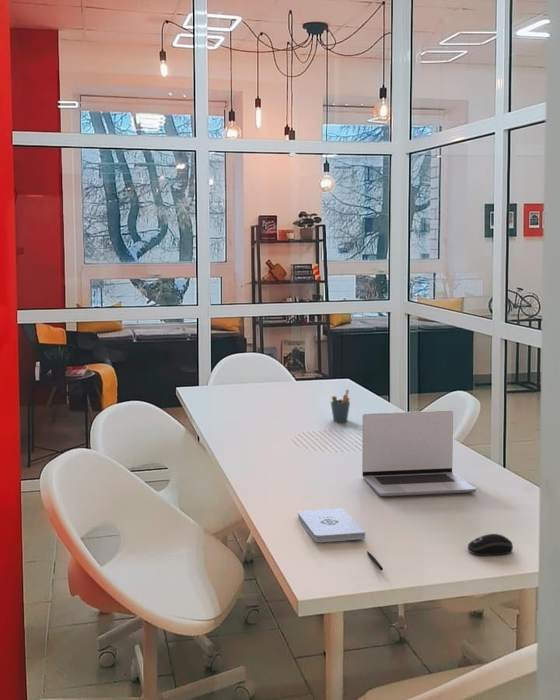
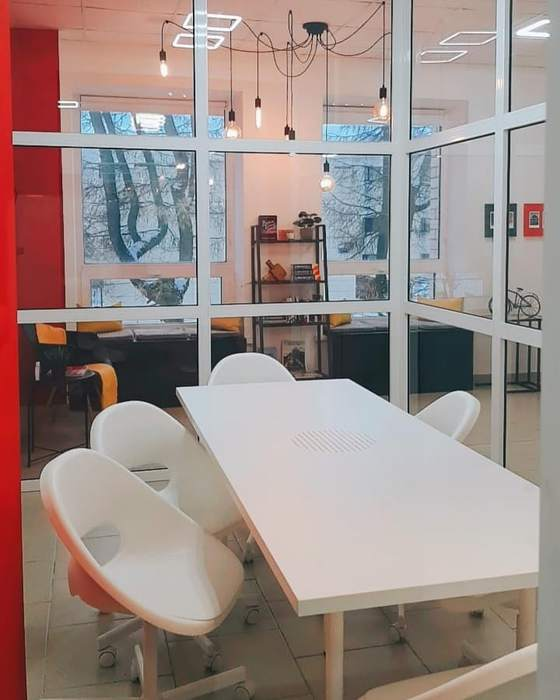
- notepad [297,507,366,543]
- pen [366,550,384,571]
- pen holder [330,389,351,423]
- computer mouse [467,533,514,556]
- laptop [361,410,477,497]
